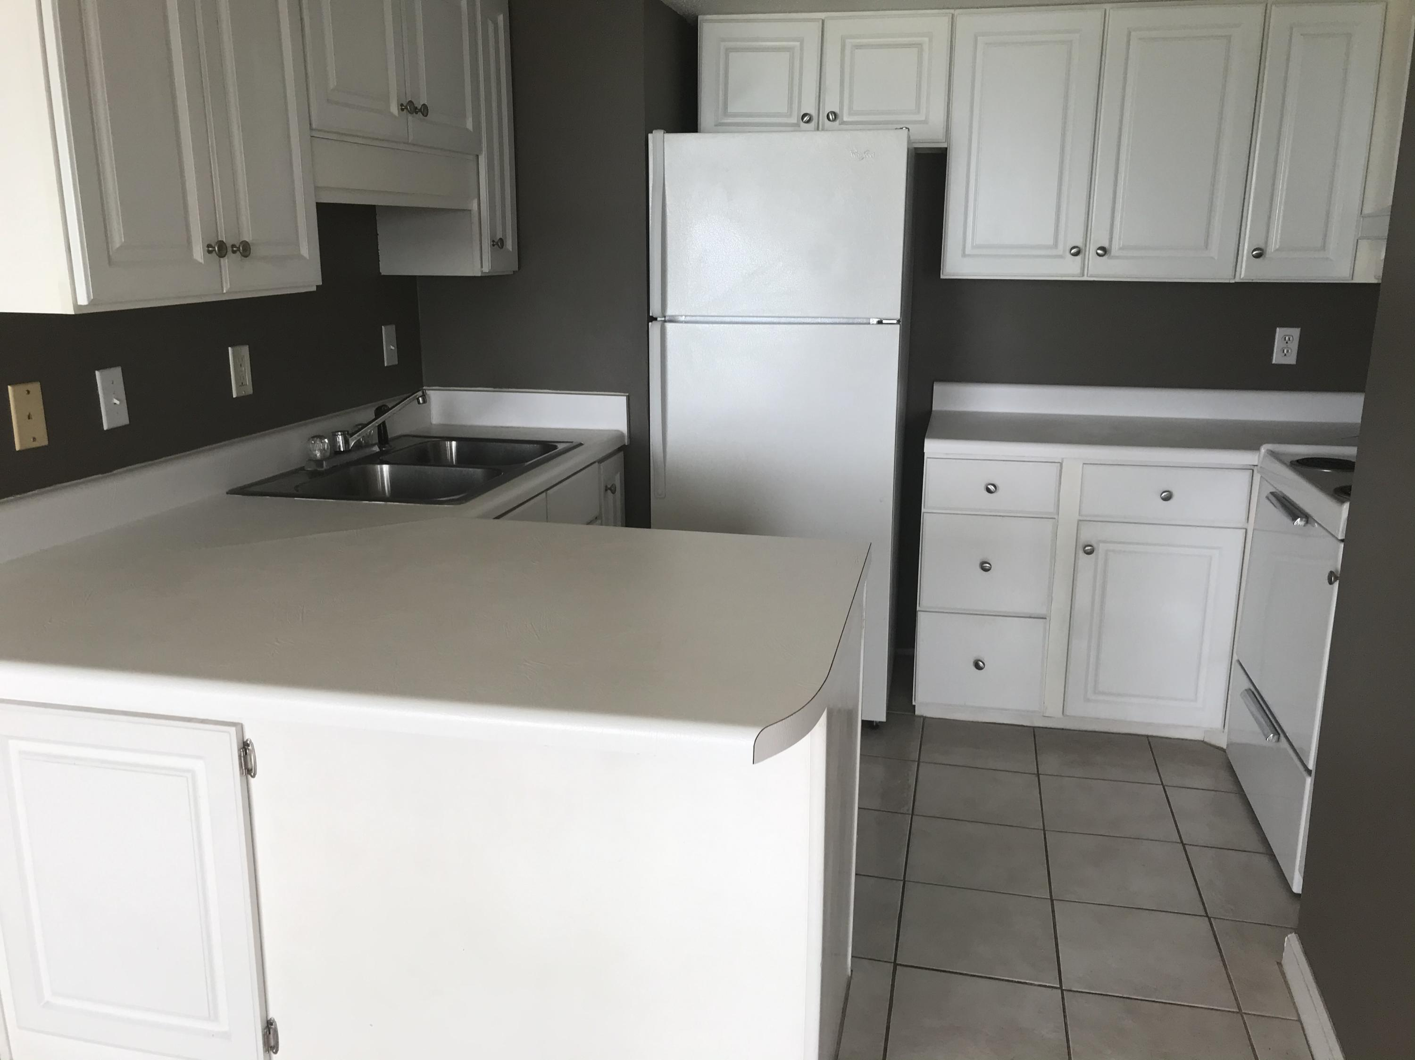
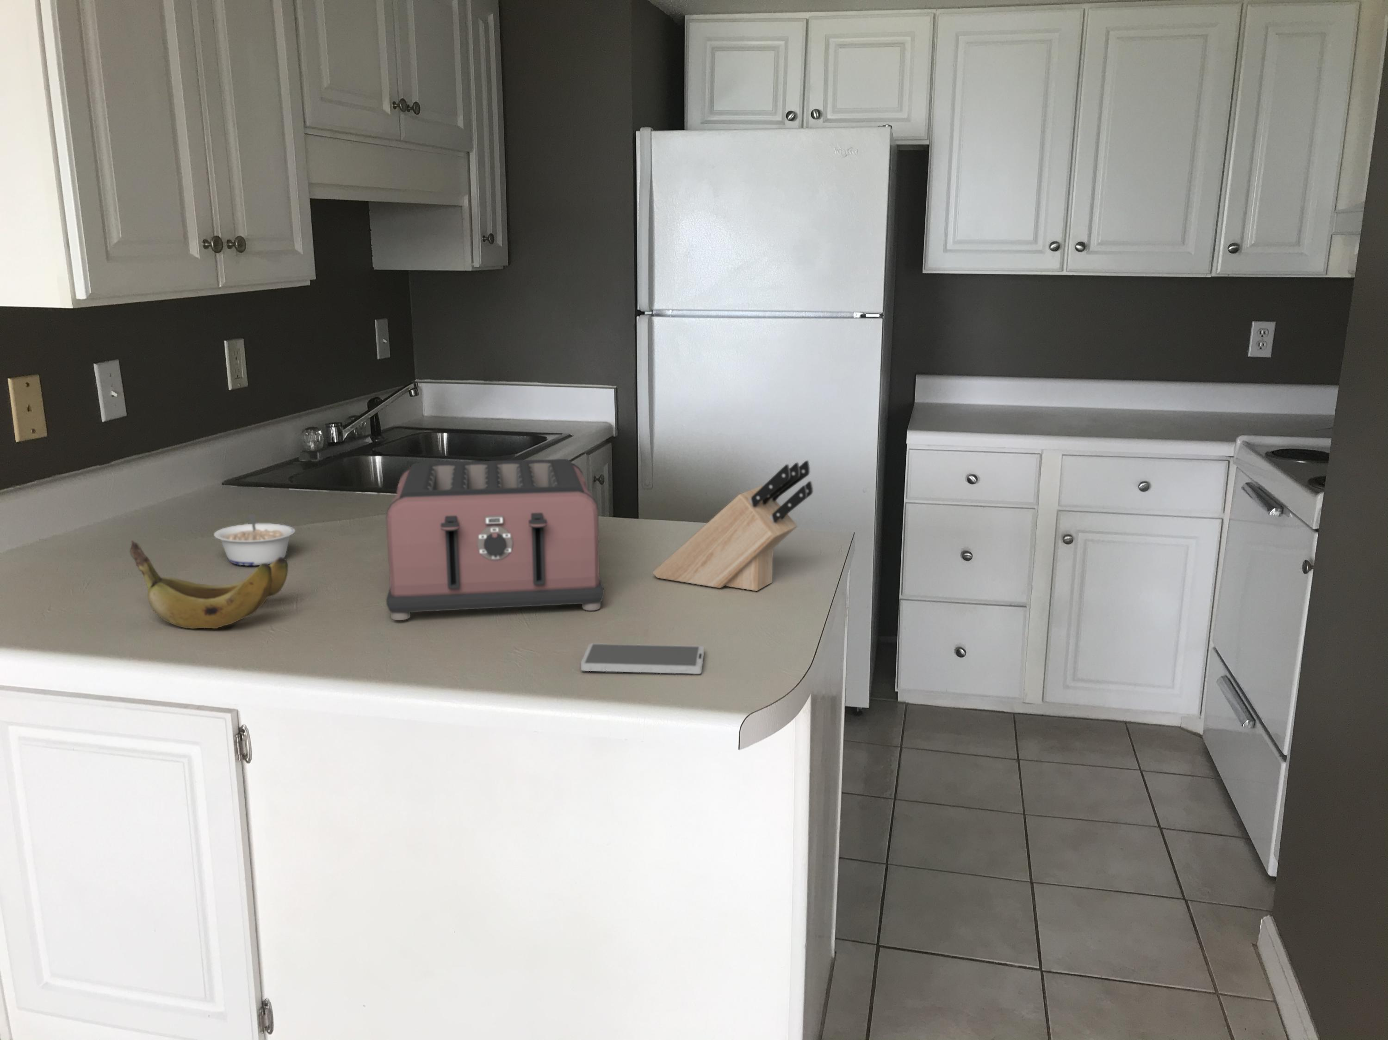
+ banana [129,540,289,629]
+ toaster [386,459,604,621]
+ smartphone [580,643,705,674]
+ legume [214,513,296,566]
+ knife block [652,460,813,592]
